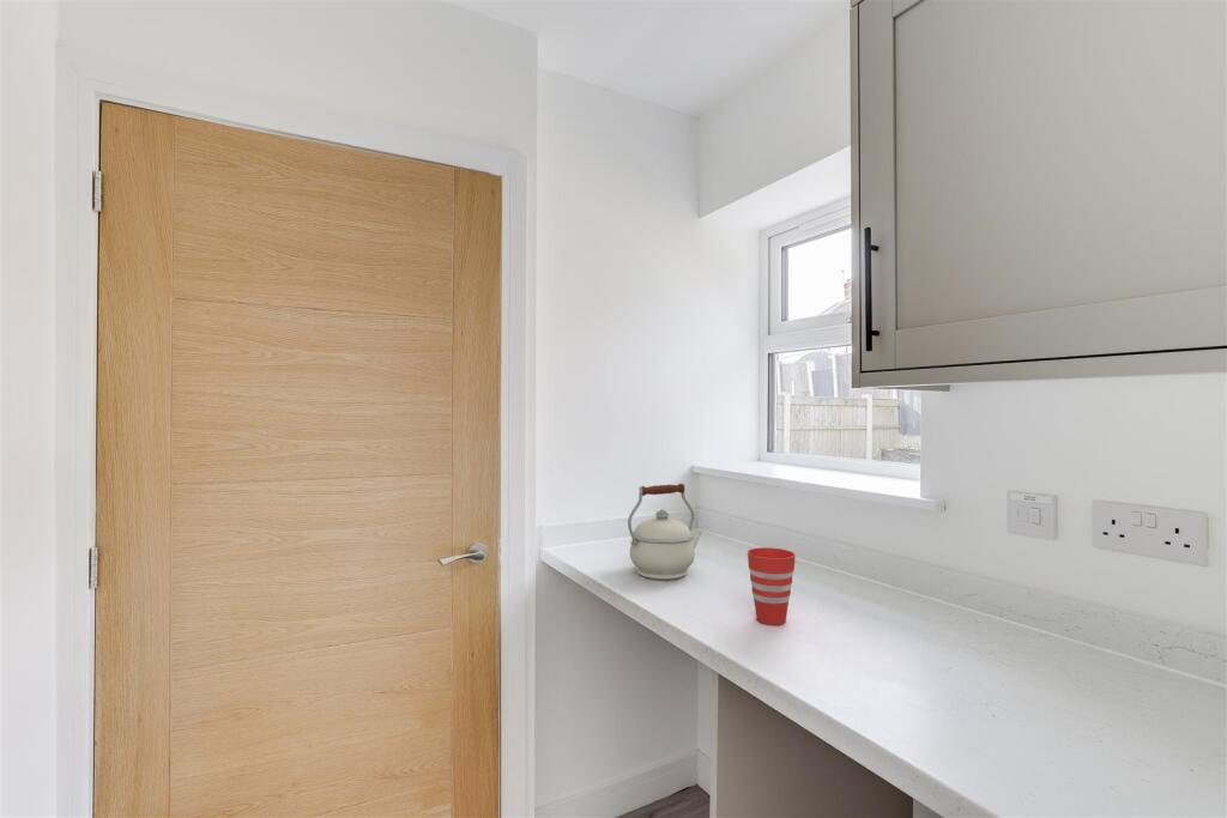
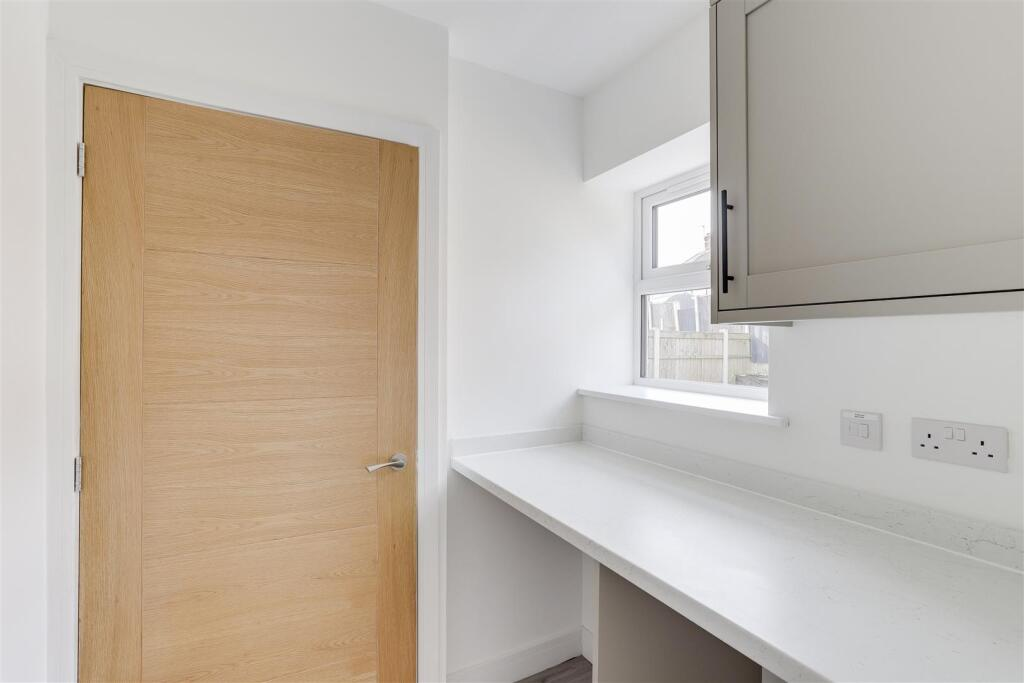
- cup [747,546,797,626]
- kettle [627,483,703,581]
